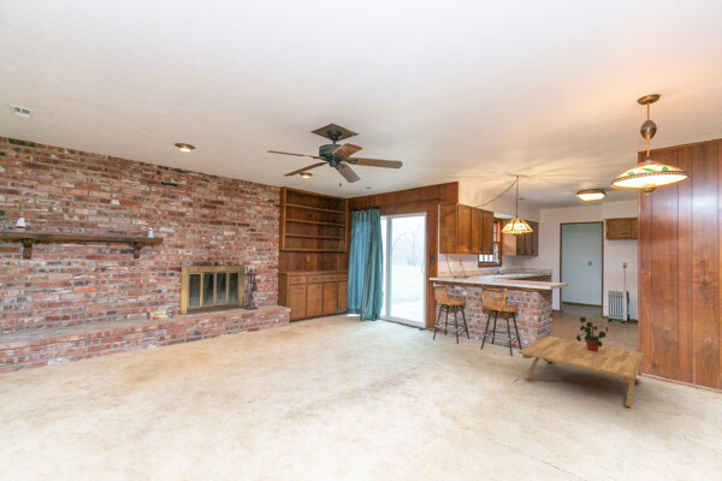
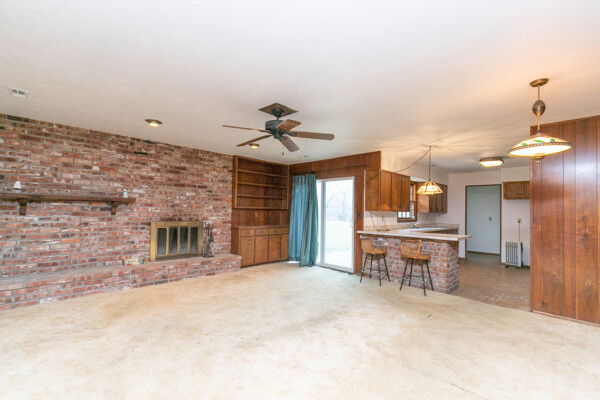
- coffee table [517,334,646,409]
- potted plant [575,316,609,351]
